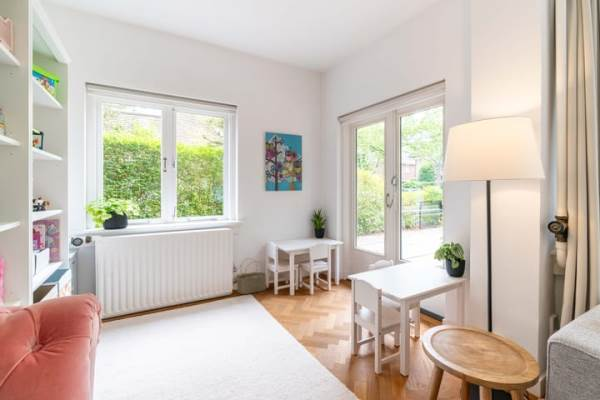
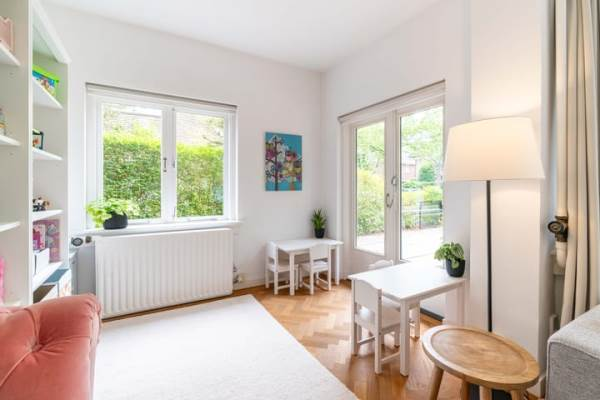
- wicker basket [235,257,268,295]
